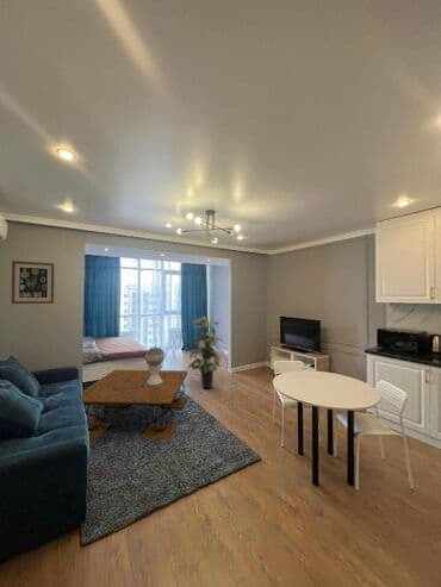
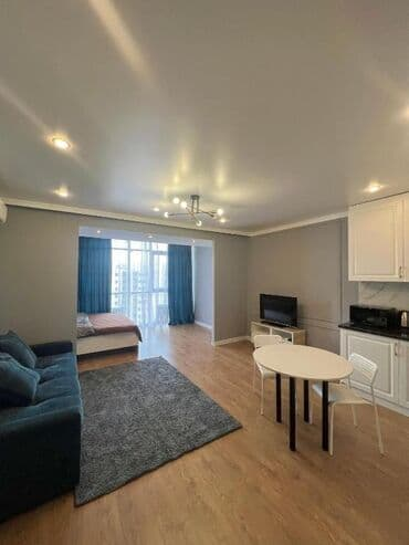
- indoor plant [187,316,224,389]
- wall art [11,260,56,305]
- coffee table [81,369,188,441]
- decorative sphere [144,345,166,385]
